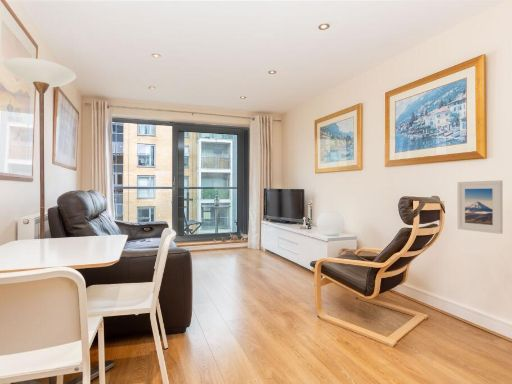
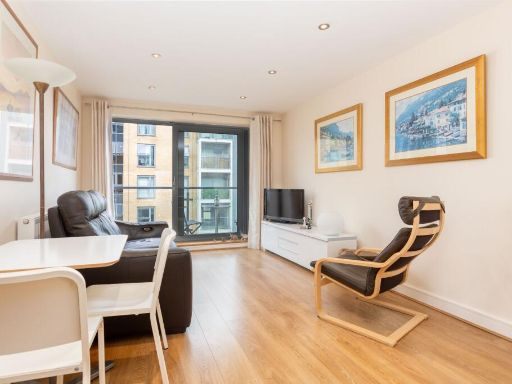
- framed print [456,180,504,235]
